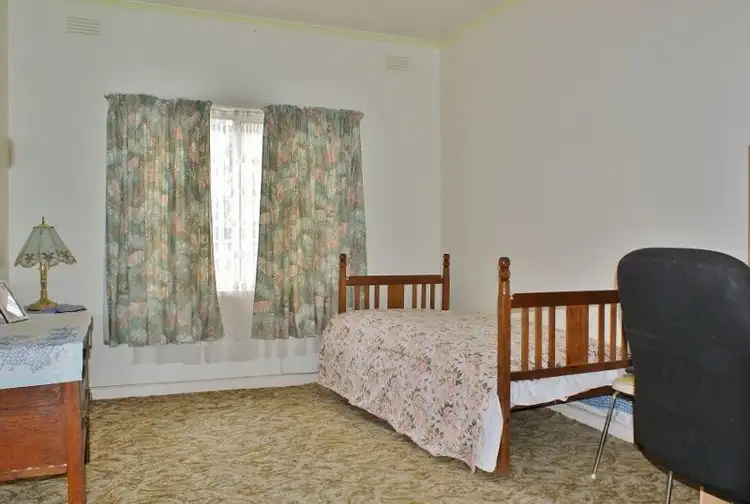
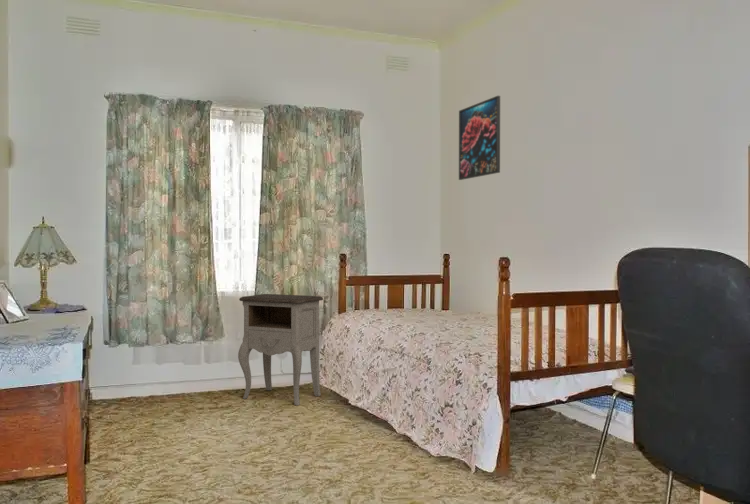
+ nightstand [237,293,324,406]
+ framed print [458,95,501,181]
